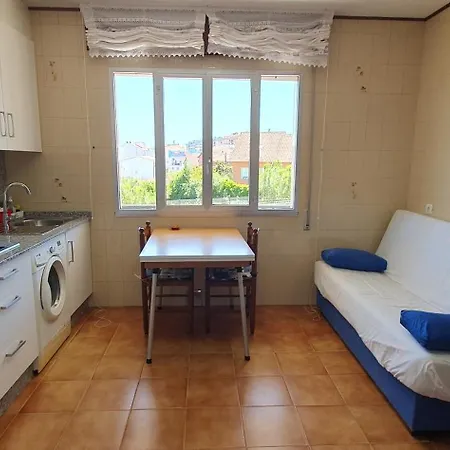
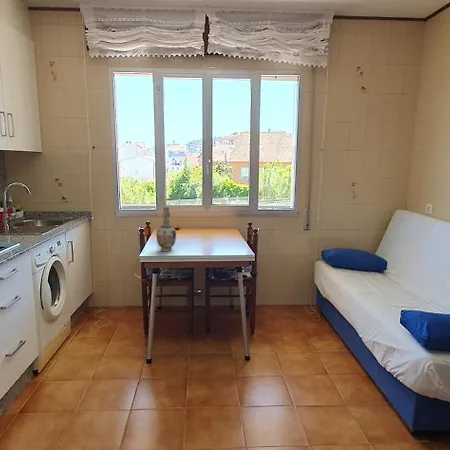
+ vase [156,206,177,252]
